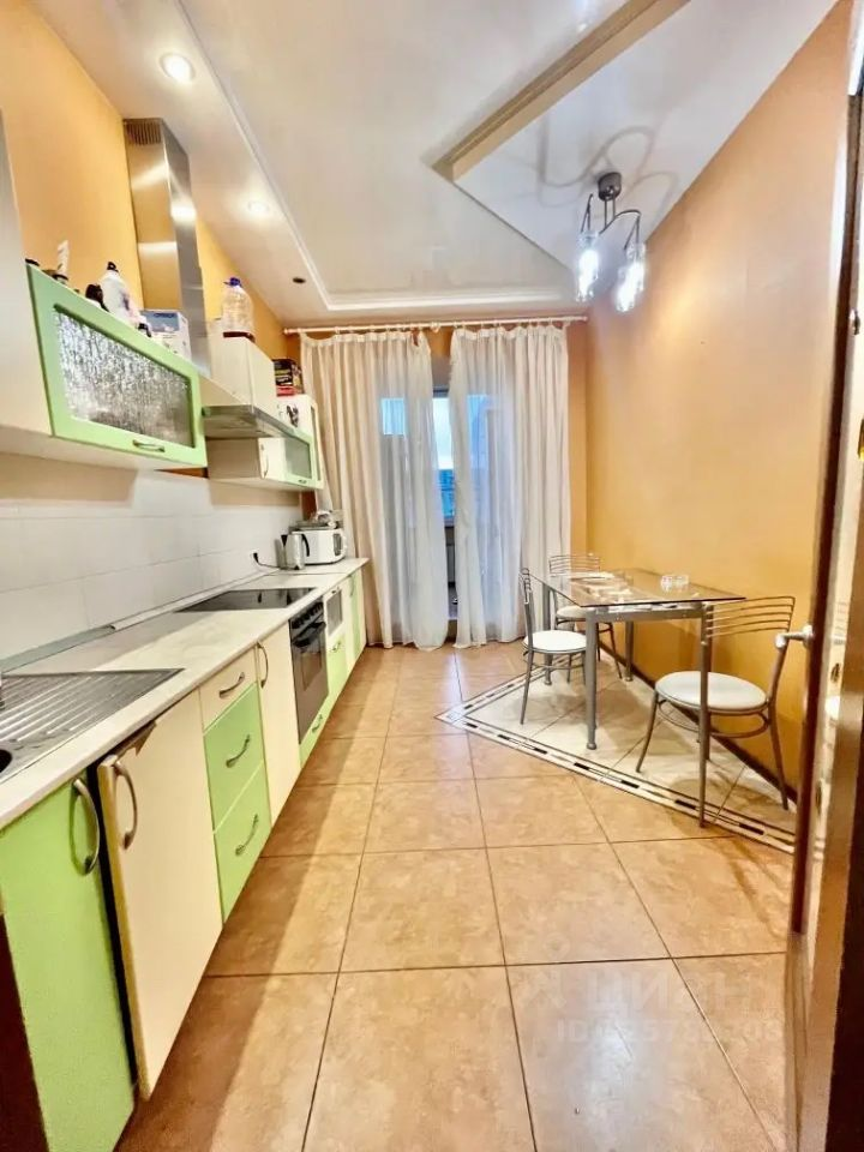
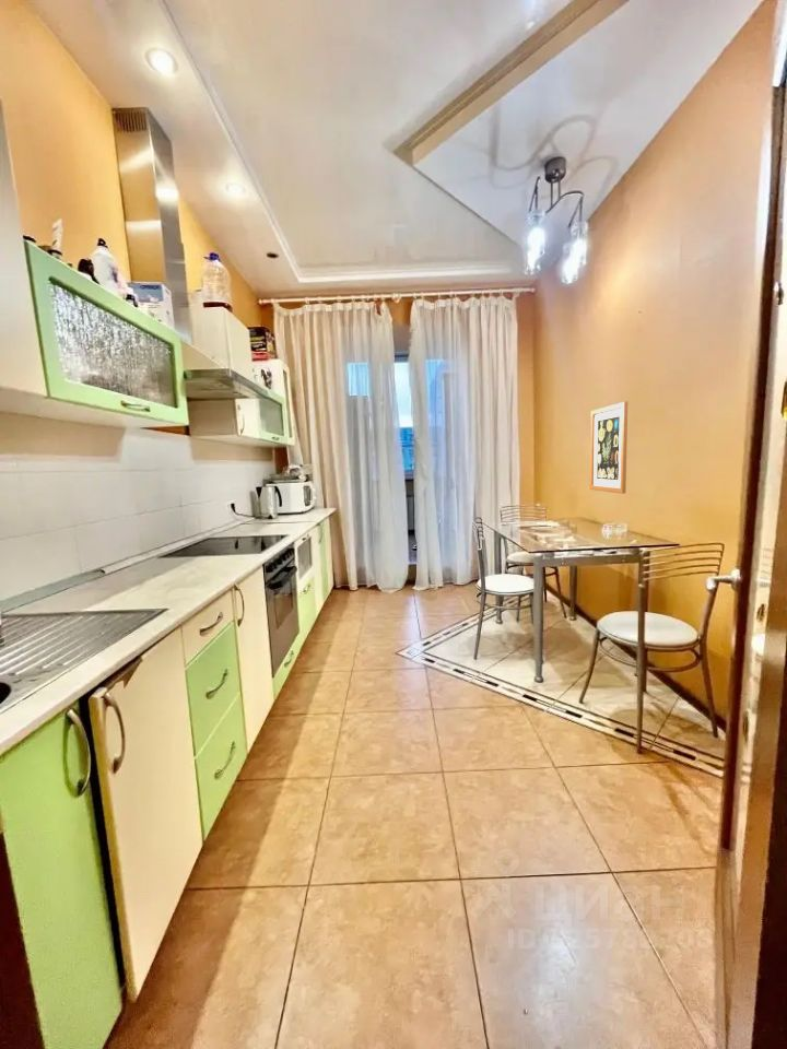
+ wall art [589,400,629,495]
